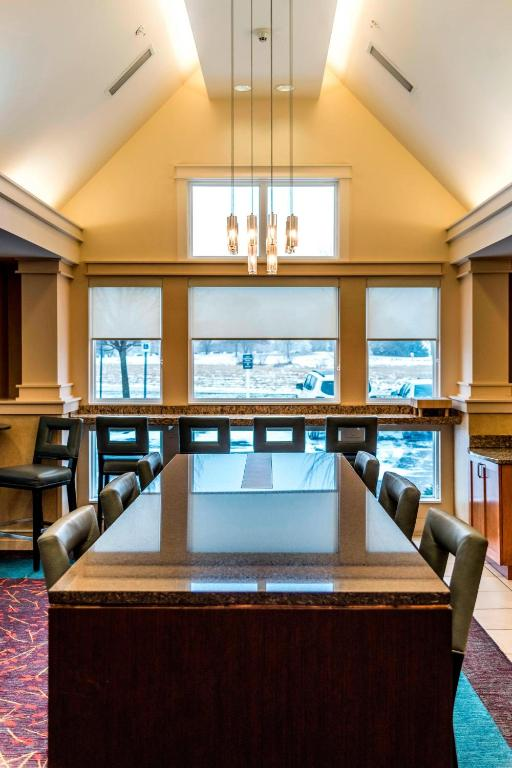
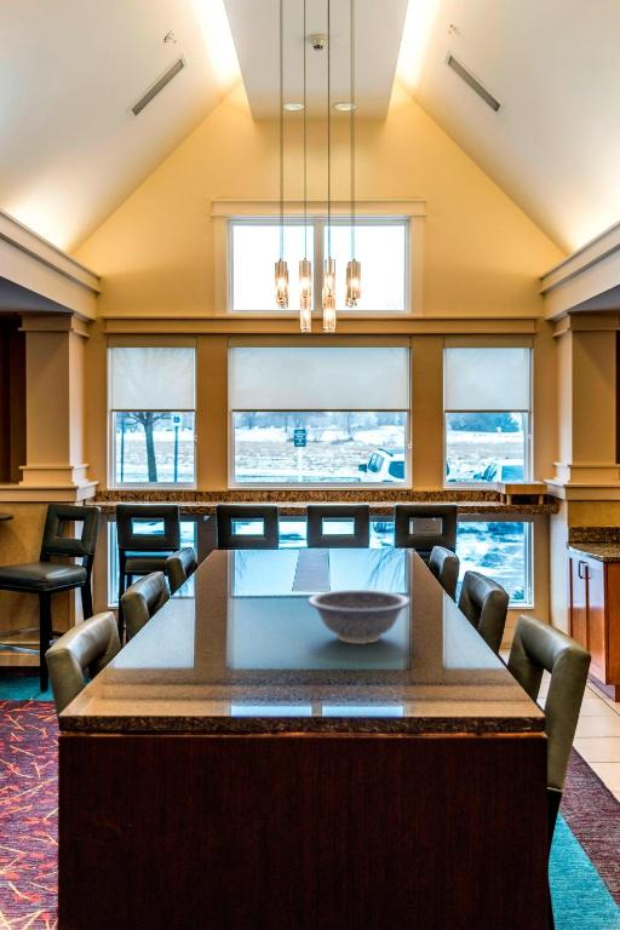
+ decorative bowl [306,589,412,645]
